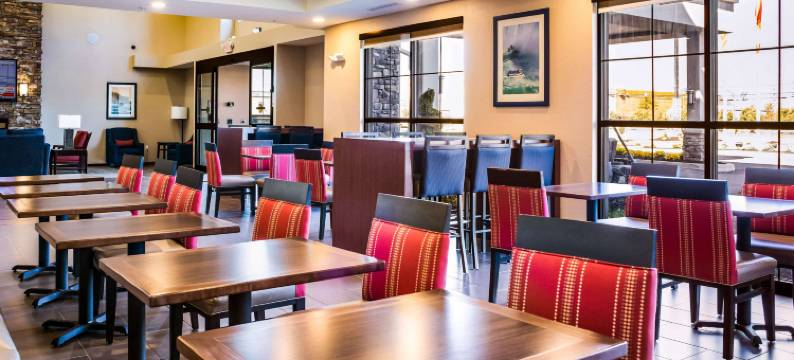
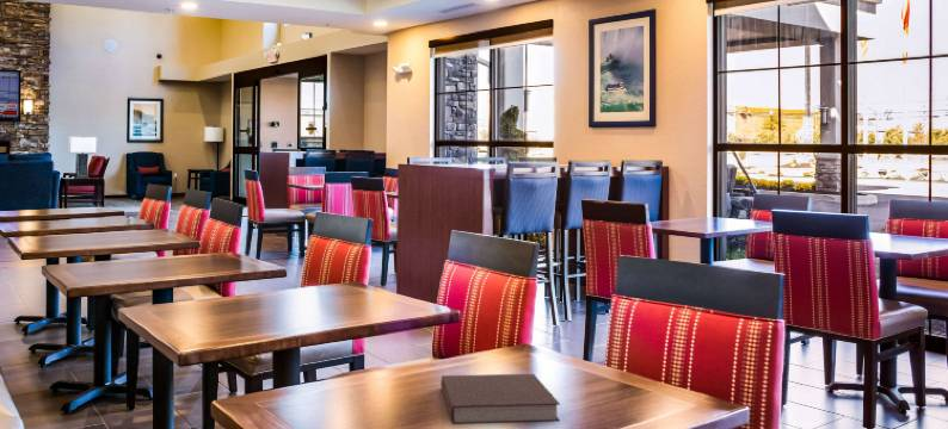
+ notebook [439,373,561,425]
